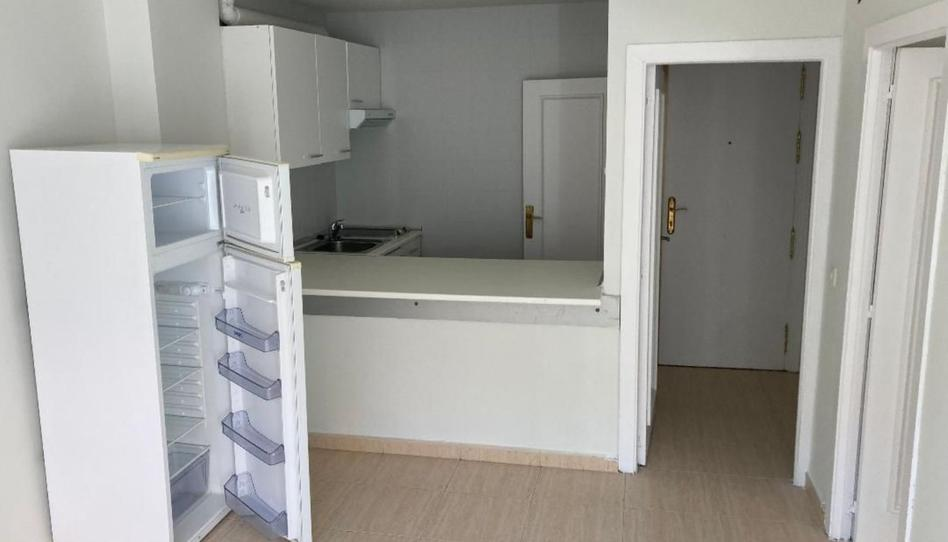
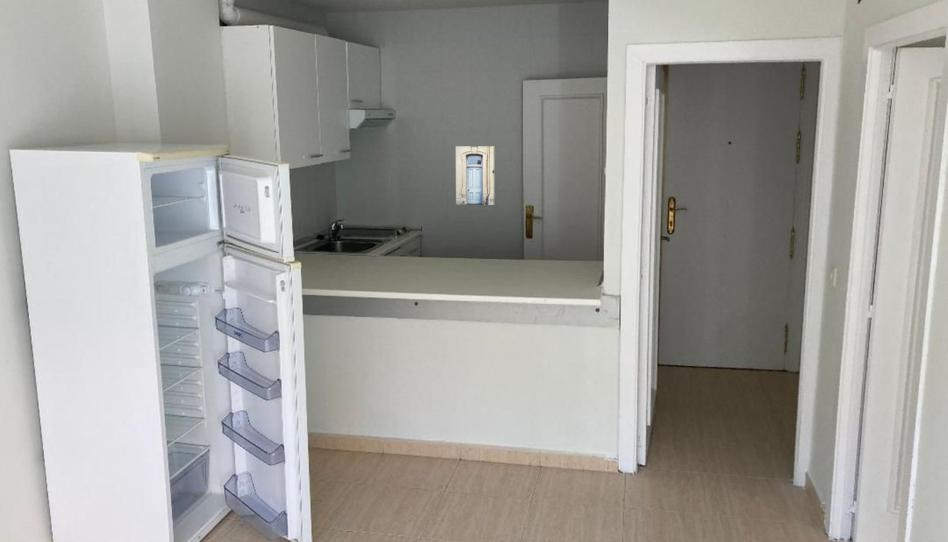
+ wall art [455,145,496,206]
